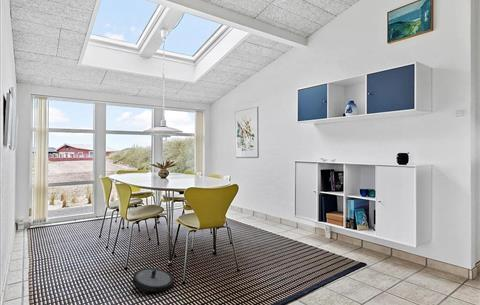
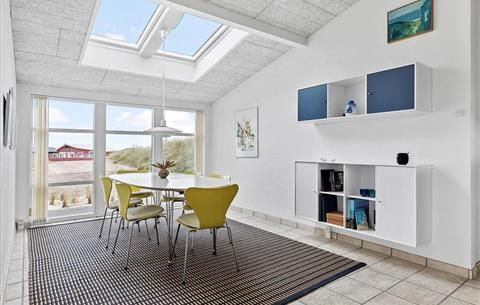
- robot vacuum [130,267,175,295]
